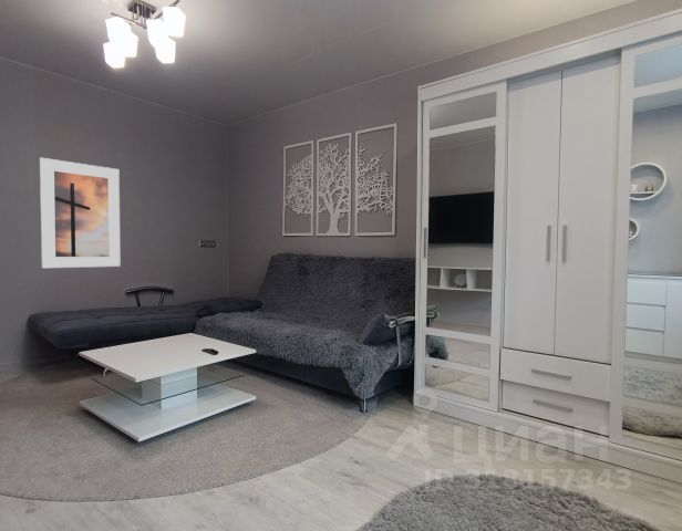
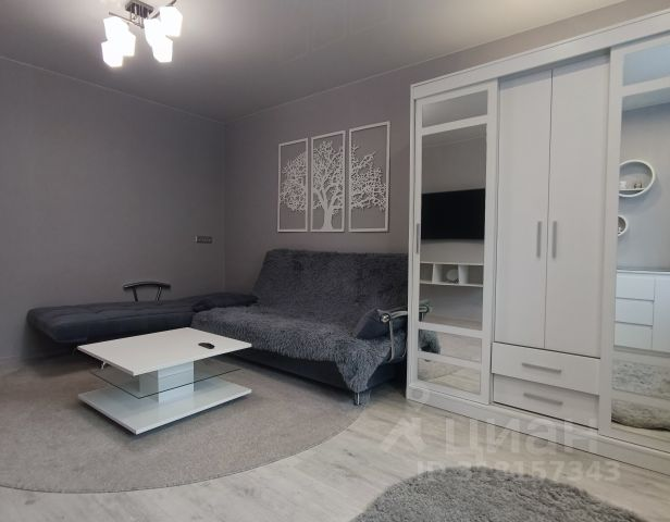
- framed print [39,157,122,269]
